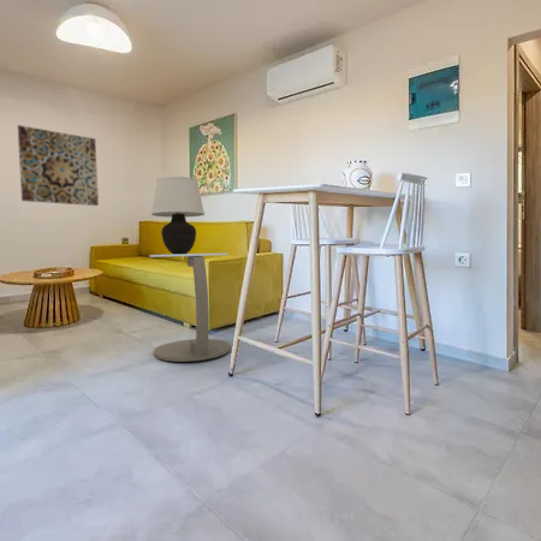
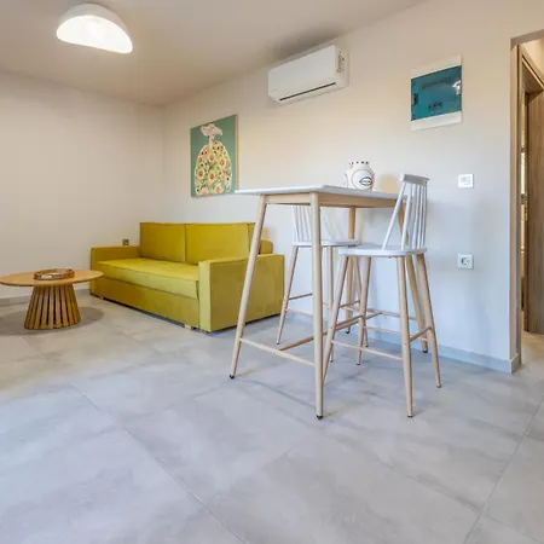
- wall art [17,124,100,207]
- table lamp [150,176,206,255]
- side table [149,252,232,363]
